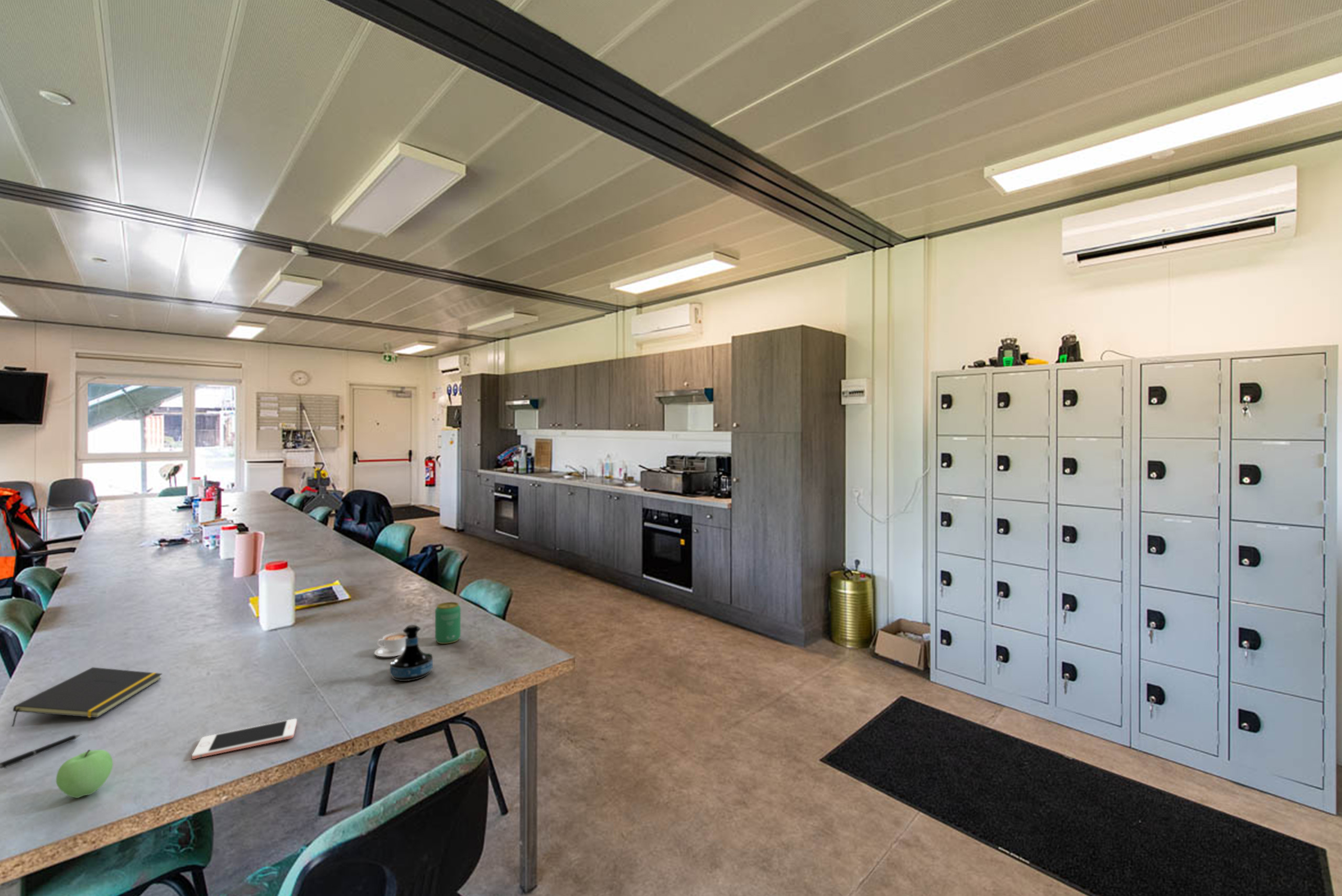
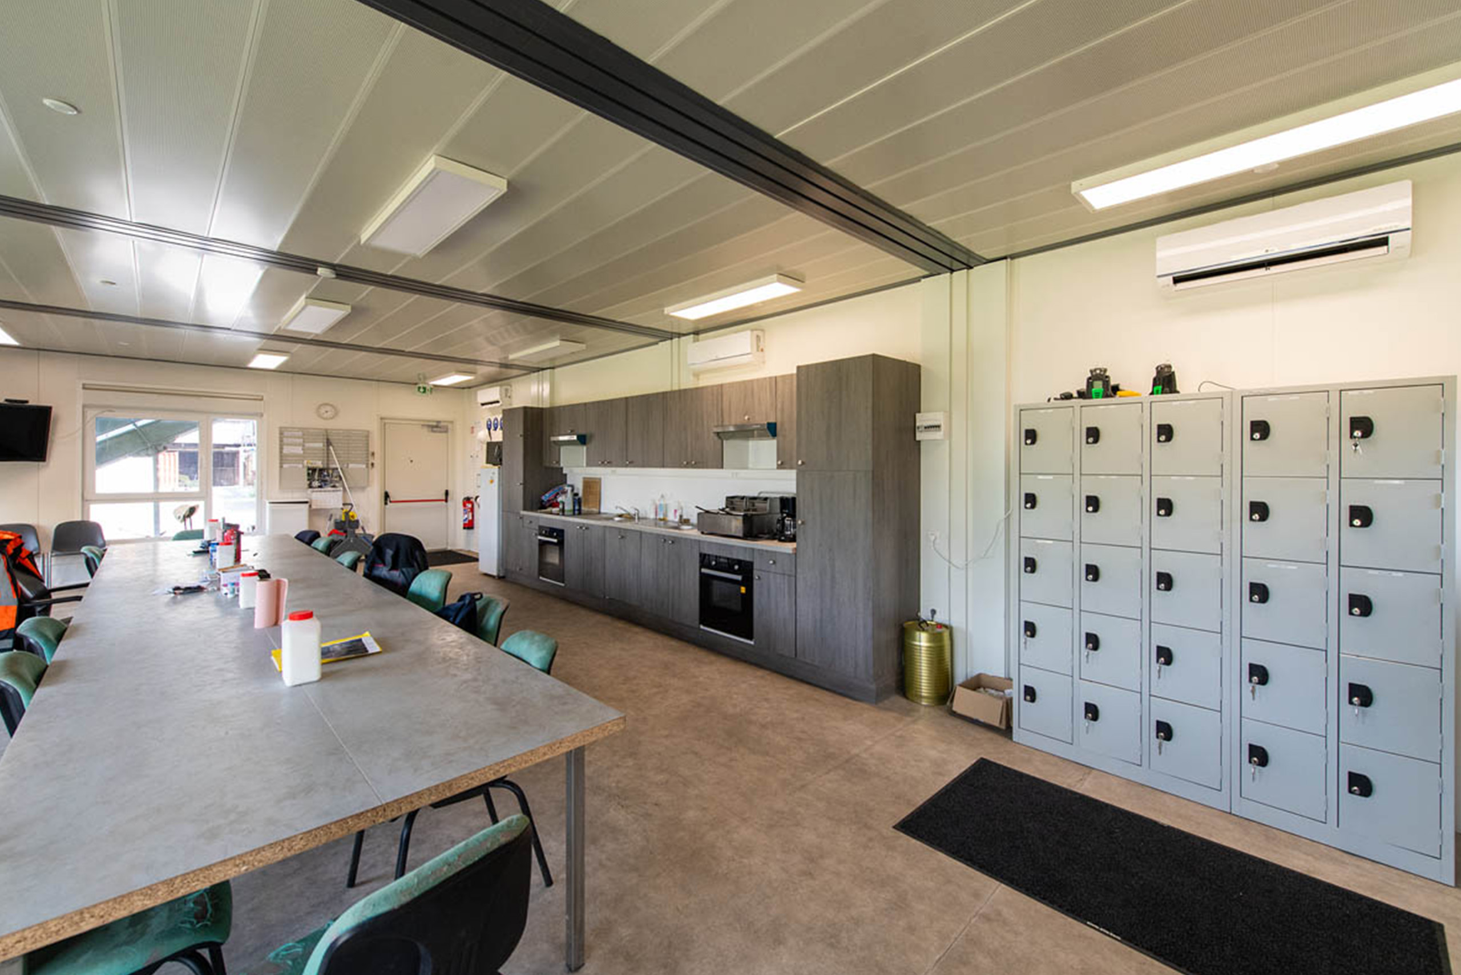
- apple [56,749,113,799]
- notepad [11,666,163,727]
- cell phone [191,718,297,760]
- tequila bottle [389,624,434,682]
- pen [0,734,82,769]
- beverage can [435,602,461,644]
- coffee cup [374,632,406,657]
